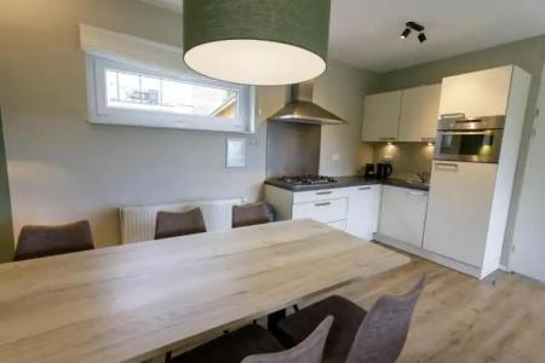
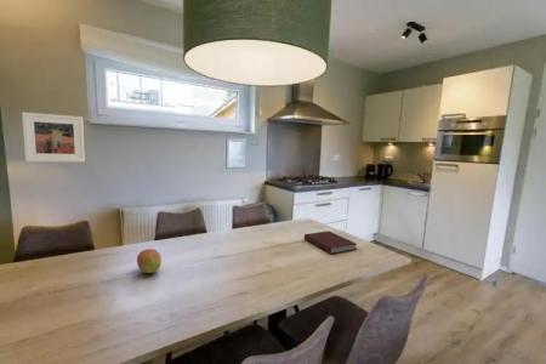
+ fruit [136,248,163,274]
+ notebook [303,231,358,255]
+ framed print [21,112,86,163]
